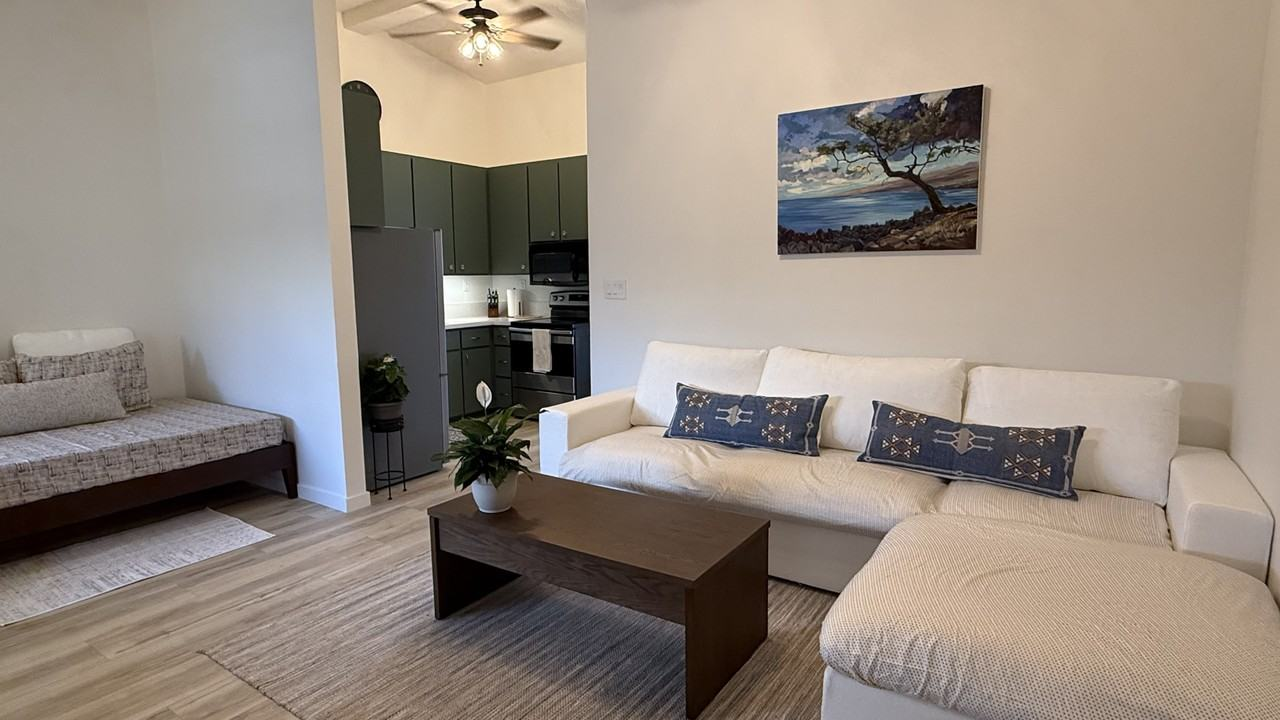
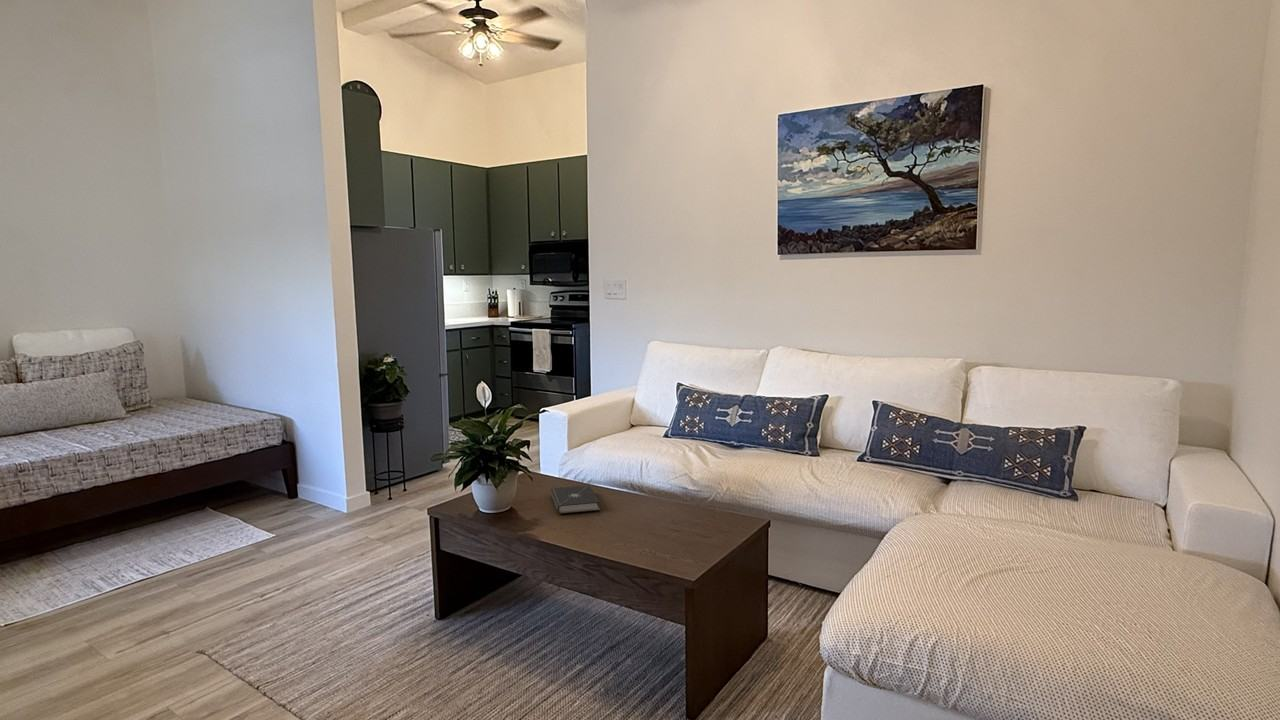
+ book [550,484,601,515]
